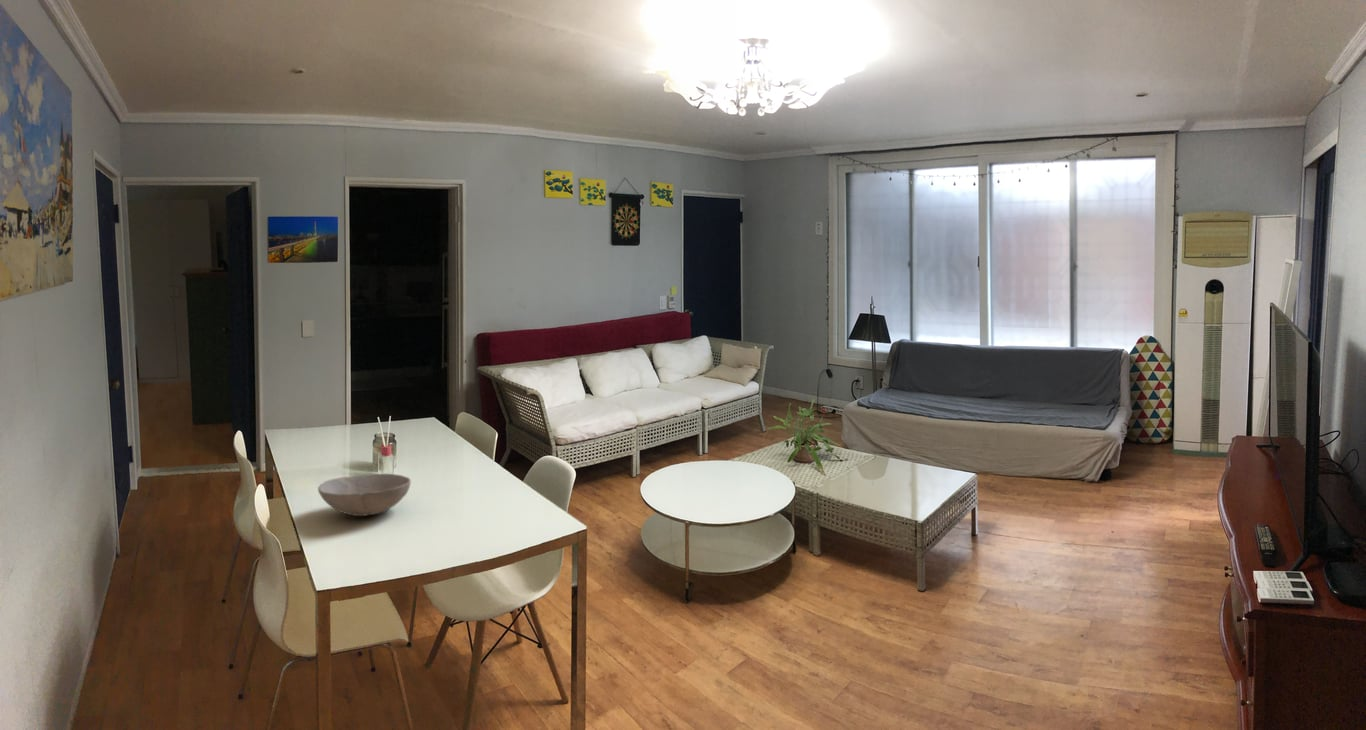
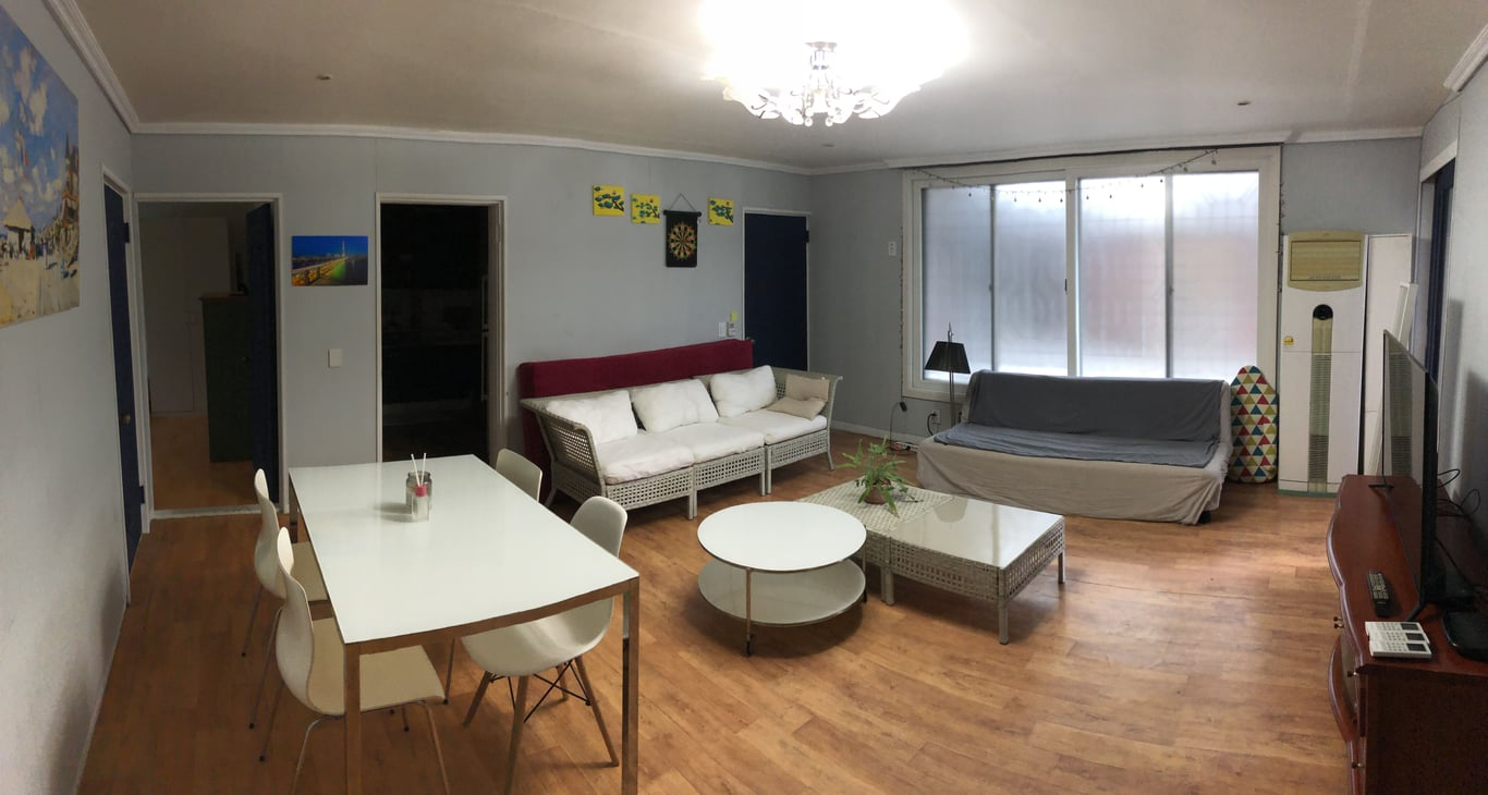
- bowl [317,473,412,517]
